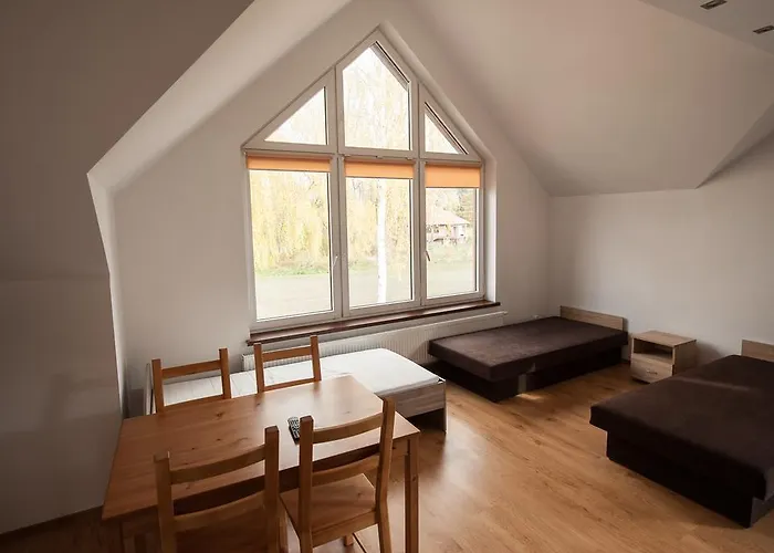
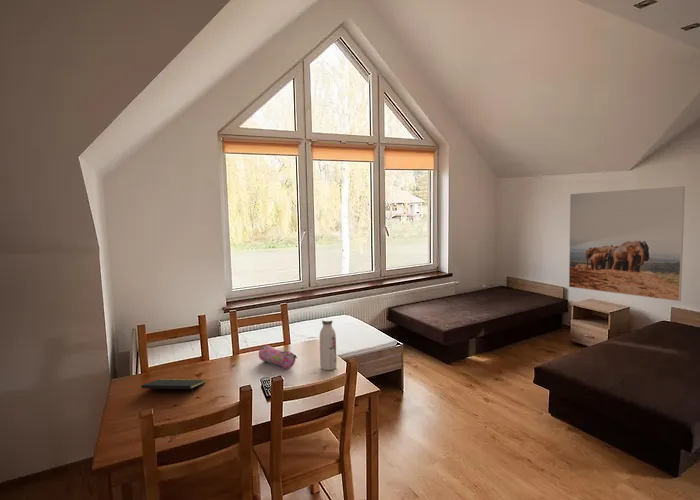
+ notepad [140,378,208,397]
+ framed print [568,185,686,302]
+ pencil case [258,344,298,370]
+ water bottle [319,318,337,371]
